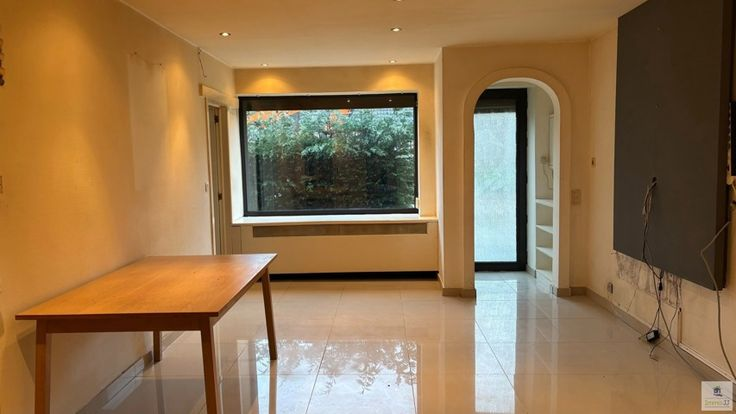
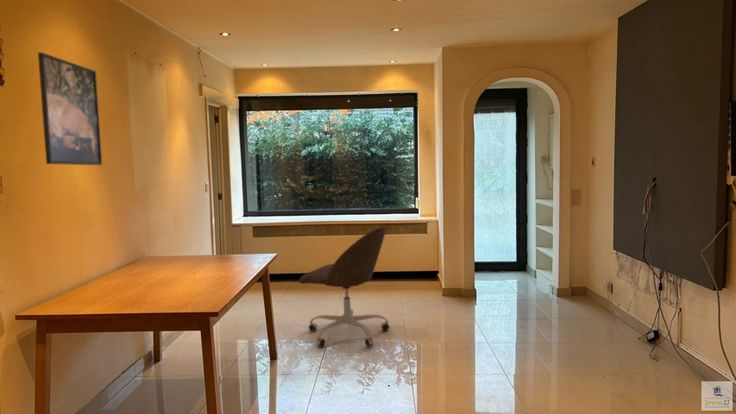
+ office chair [298,225,391,348]
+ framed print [37,51,103,166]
